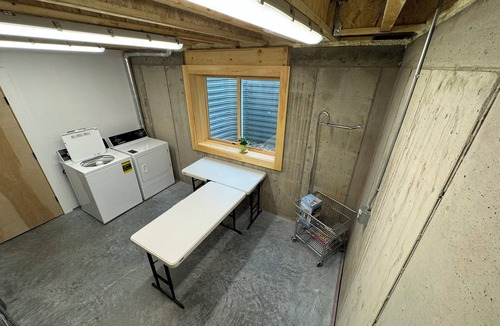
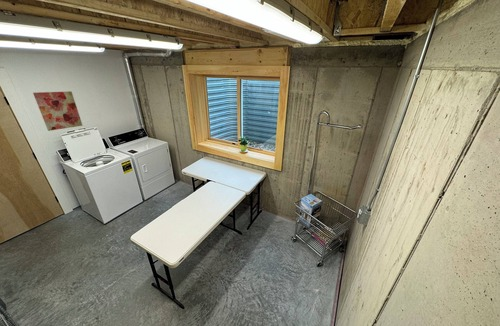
+ wall art [32,90,84,132]
